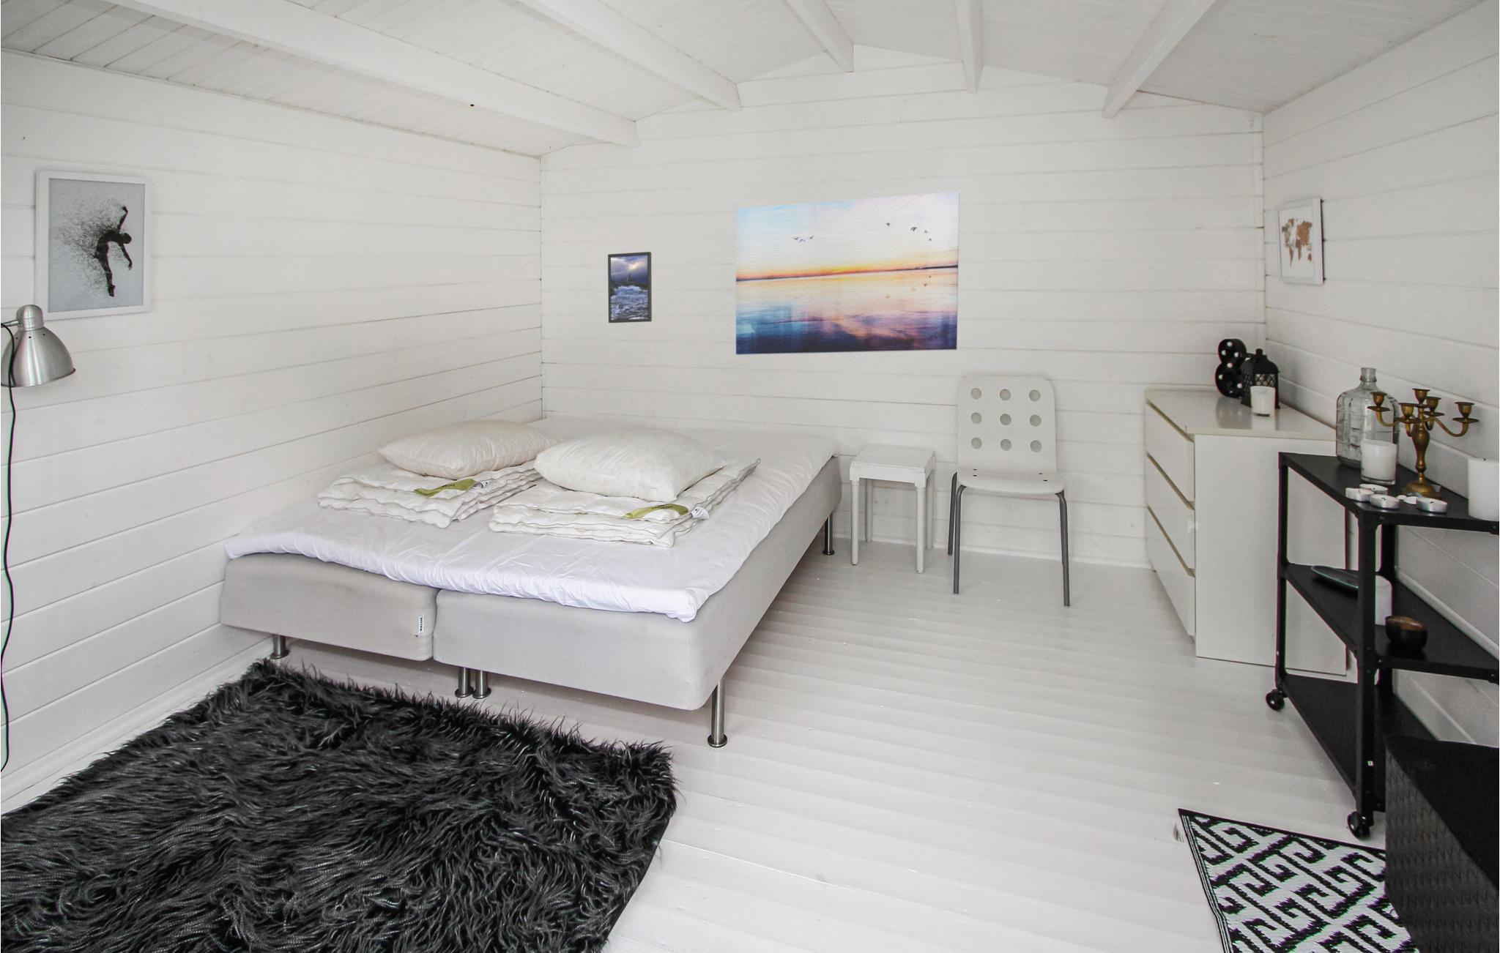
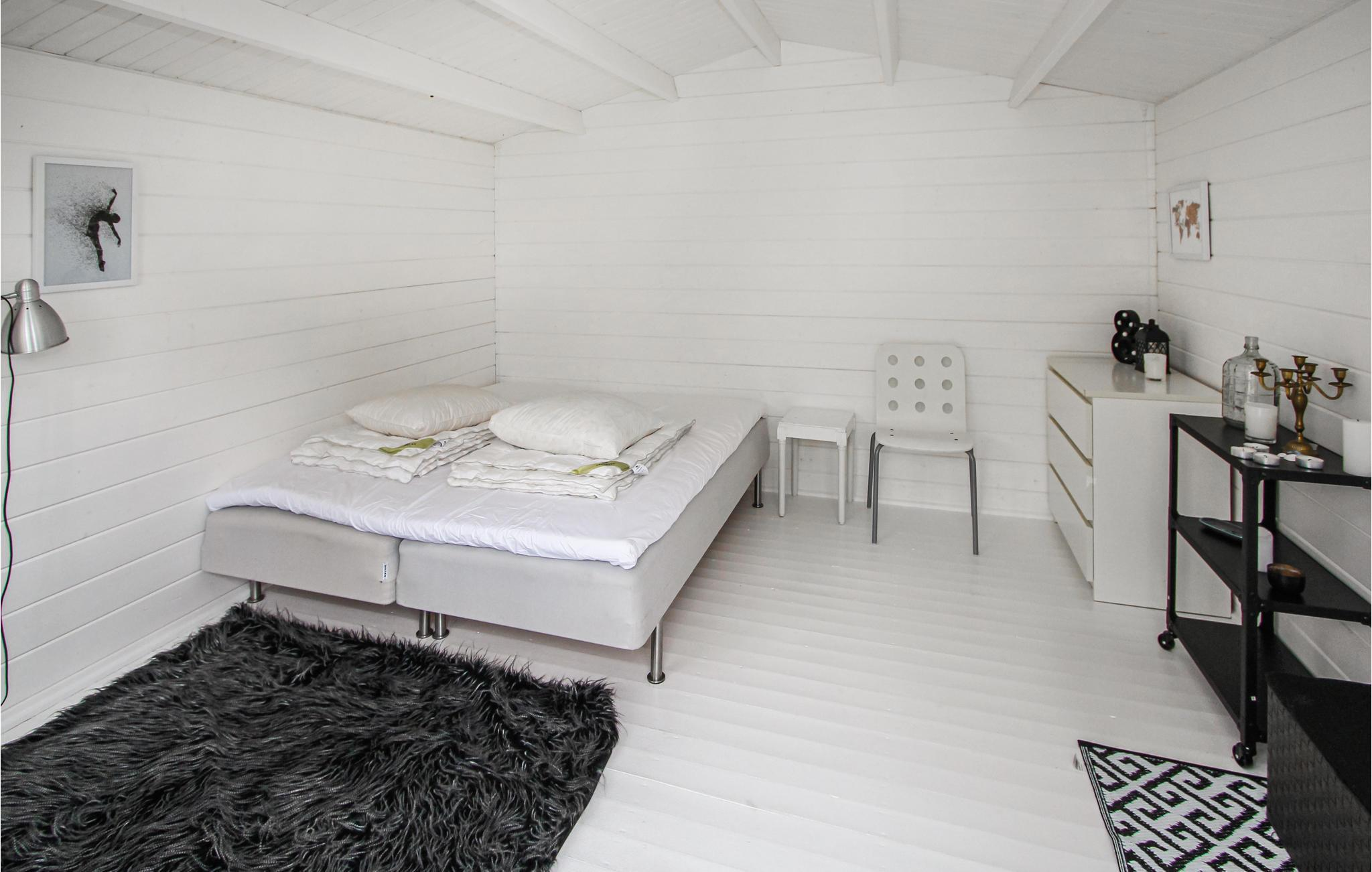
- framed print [607,251,653,323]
- wall art [736,191,960,355]
